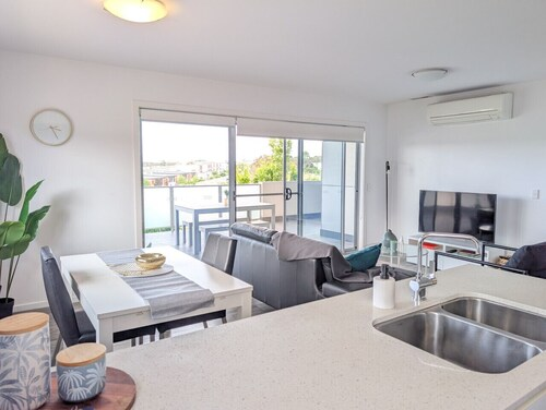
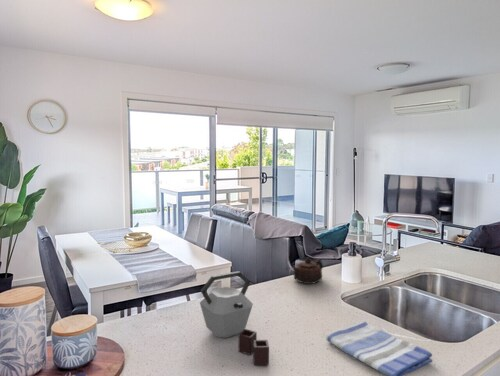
+ teapot [292,256,324,285]
+ kettle [199,270,270,366]
+ dish towel [326,321,434,376]
